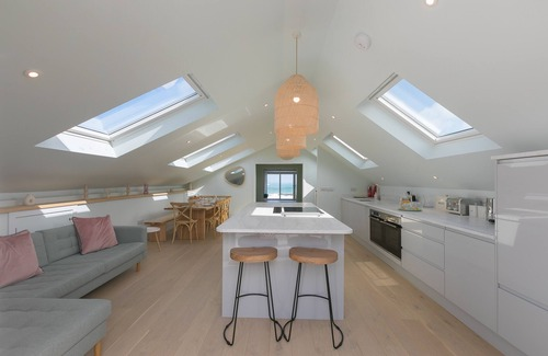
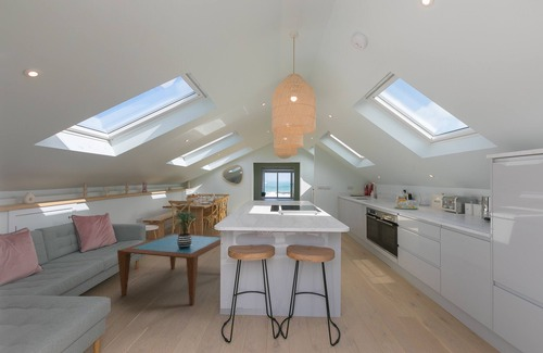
+ coffee table [116,231,222,306]
+ potted plant [172,209,201,249]
